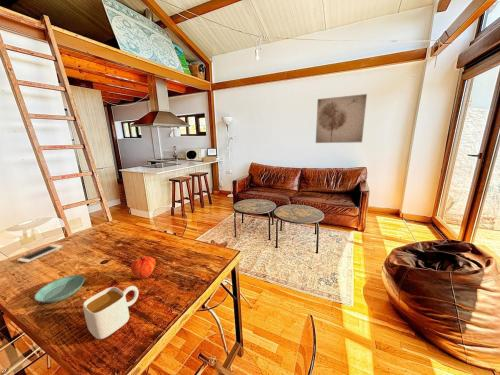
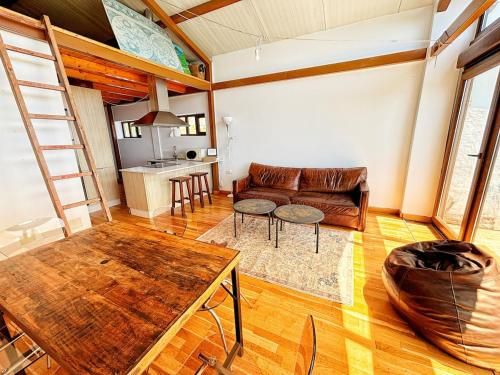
- wall art [315,93,368,144]
- cell phone [16,243,64,263]
- saucer [33,274,86,304]
- mug [82,285,139,340]
- fruit [130,254,156,280]
